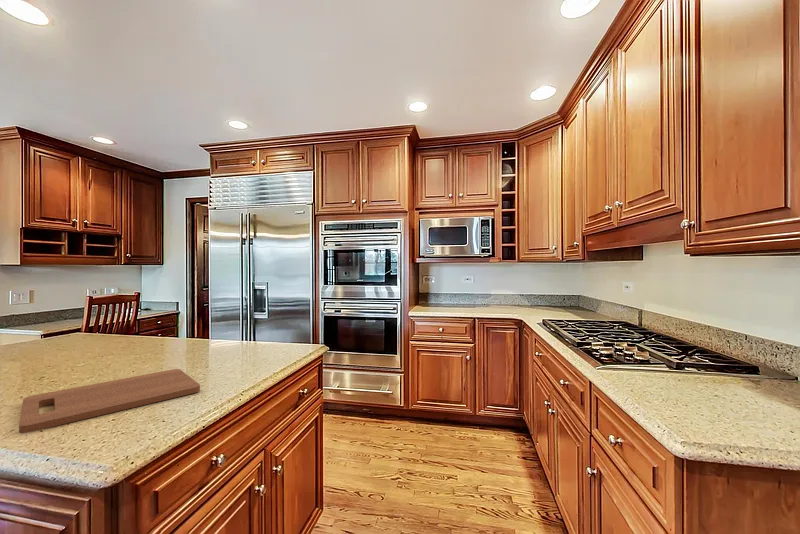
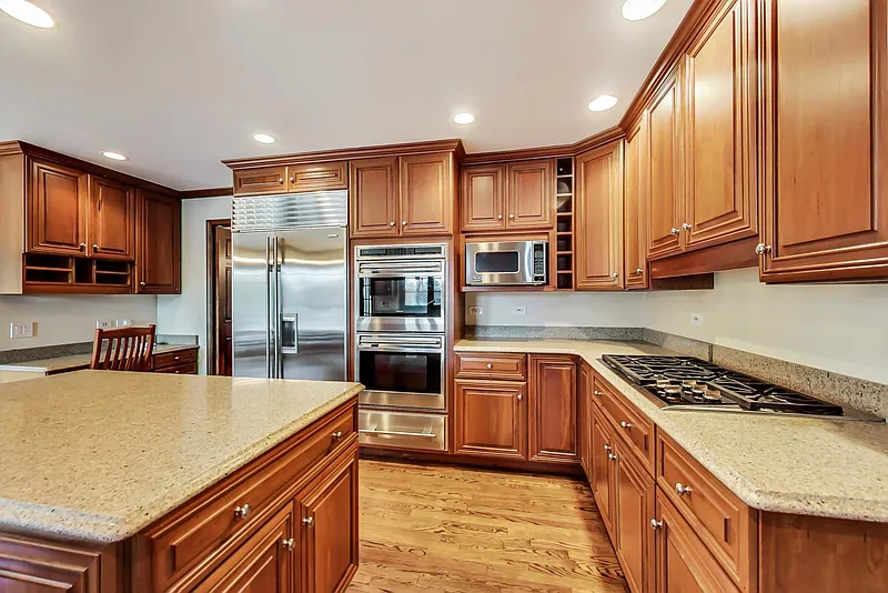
- cutting board [18,368,201,434]
